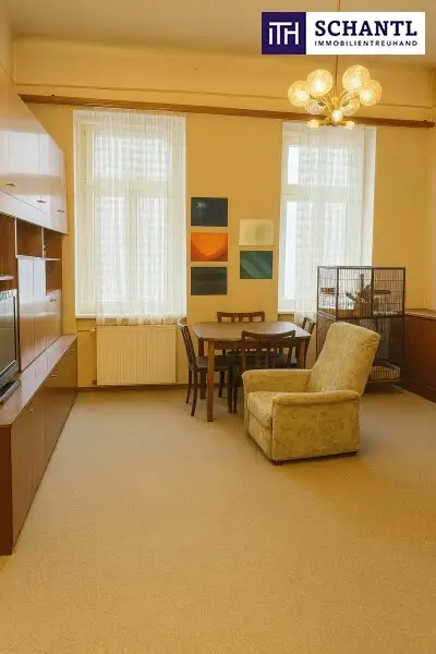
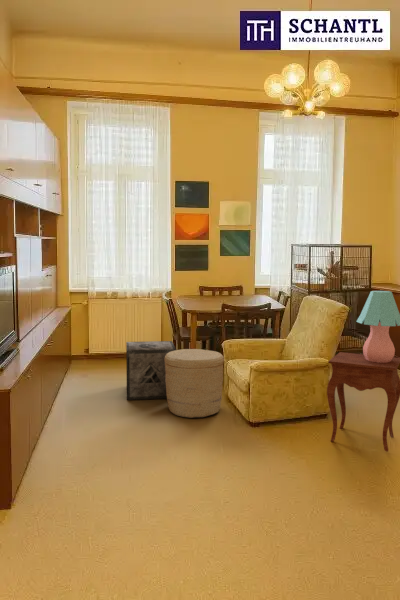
+ basket [164,348,225,419]
+ storage crate [125,340,177,401]
+ table lamp [355,290,400,363]
+ side table [326,351,400,453]
